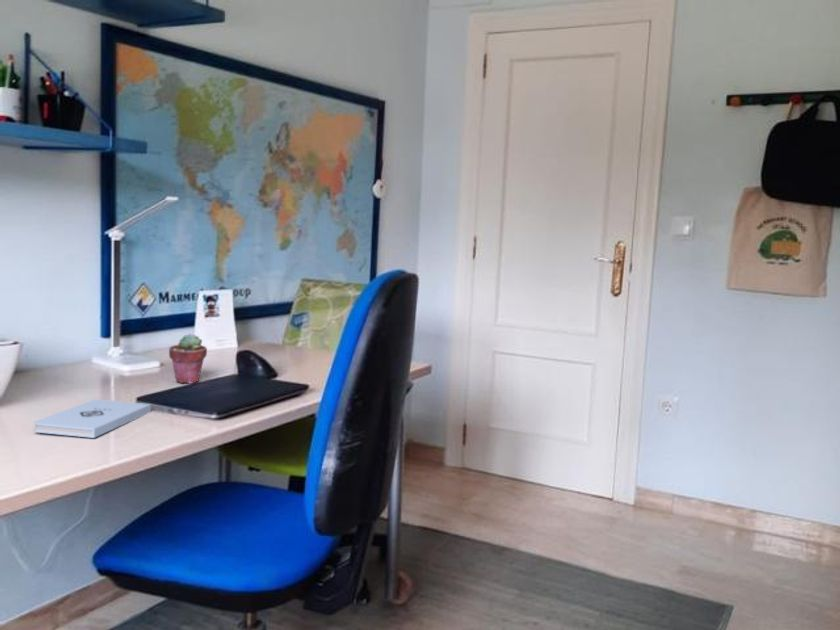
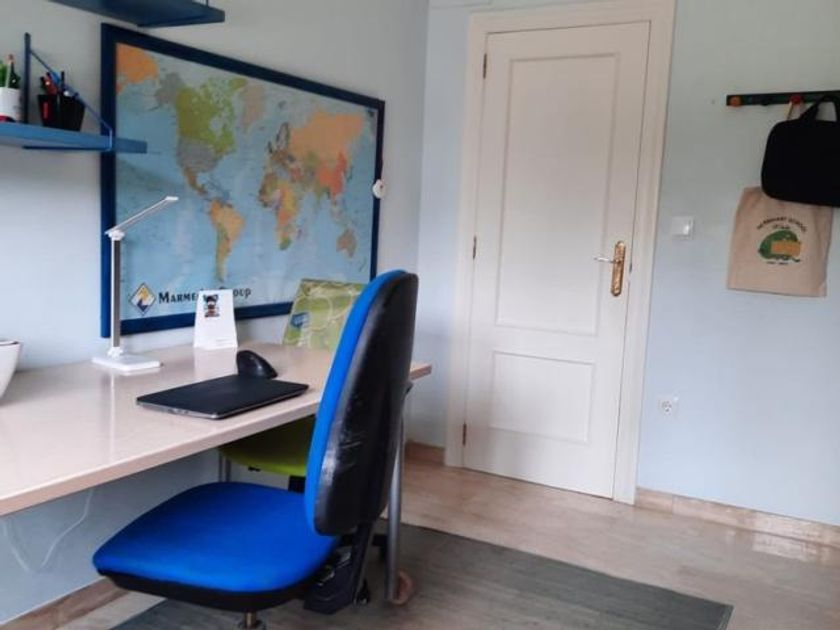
- potted succulent [168,333,208,384]
- notepad [33,399,152,439]
